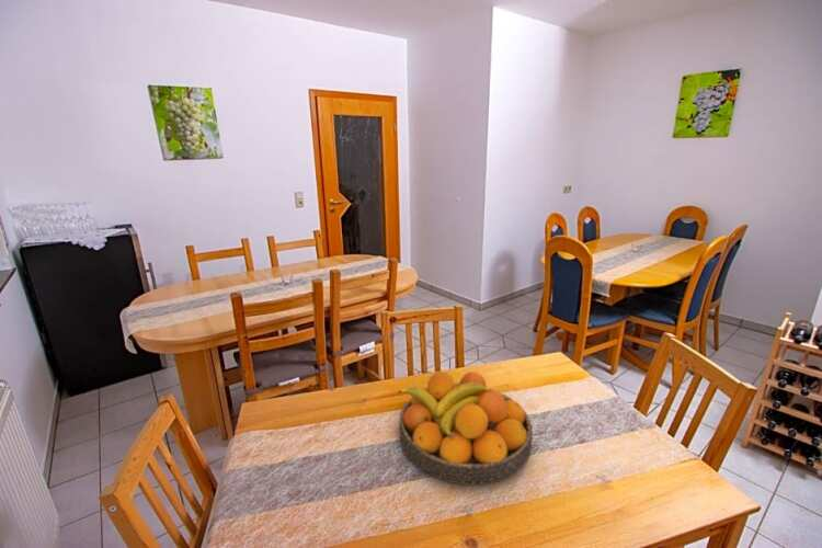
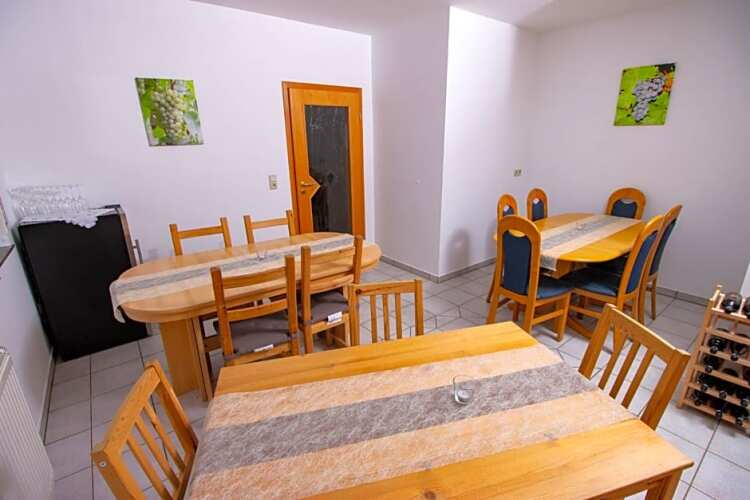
- fruit bowl [397,370,534,486]
